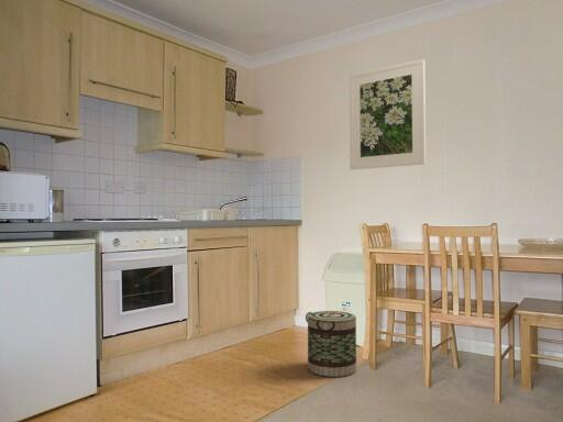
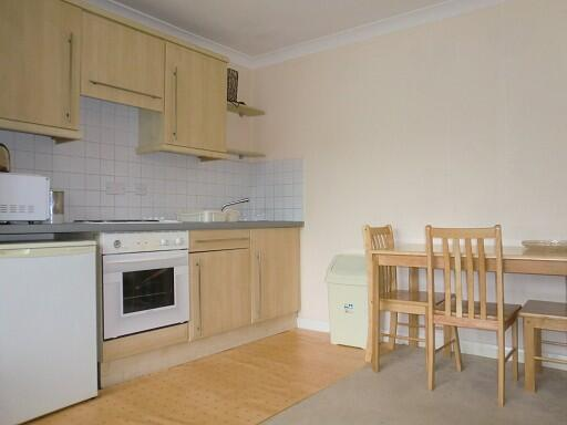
- basket [305,310,357,378]
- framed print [349,58,427,171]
